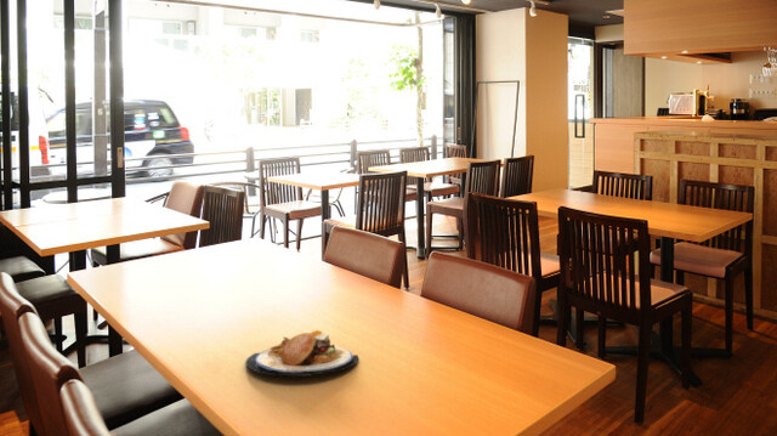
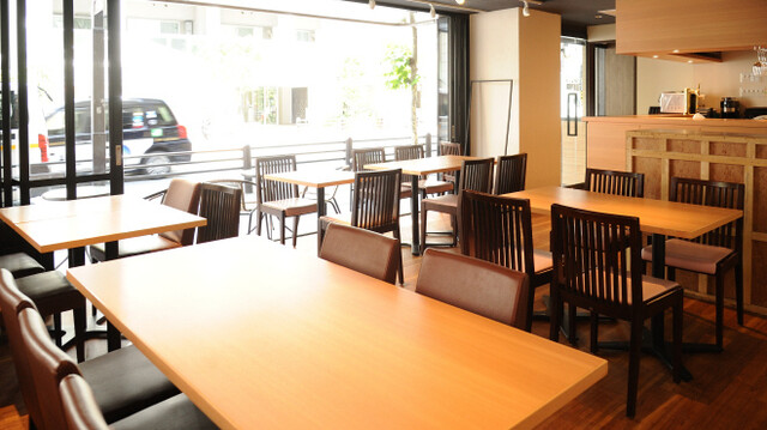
- plate [244,329,359,378]
